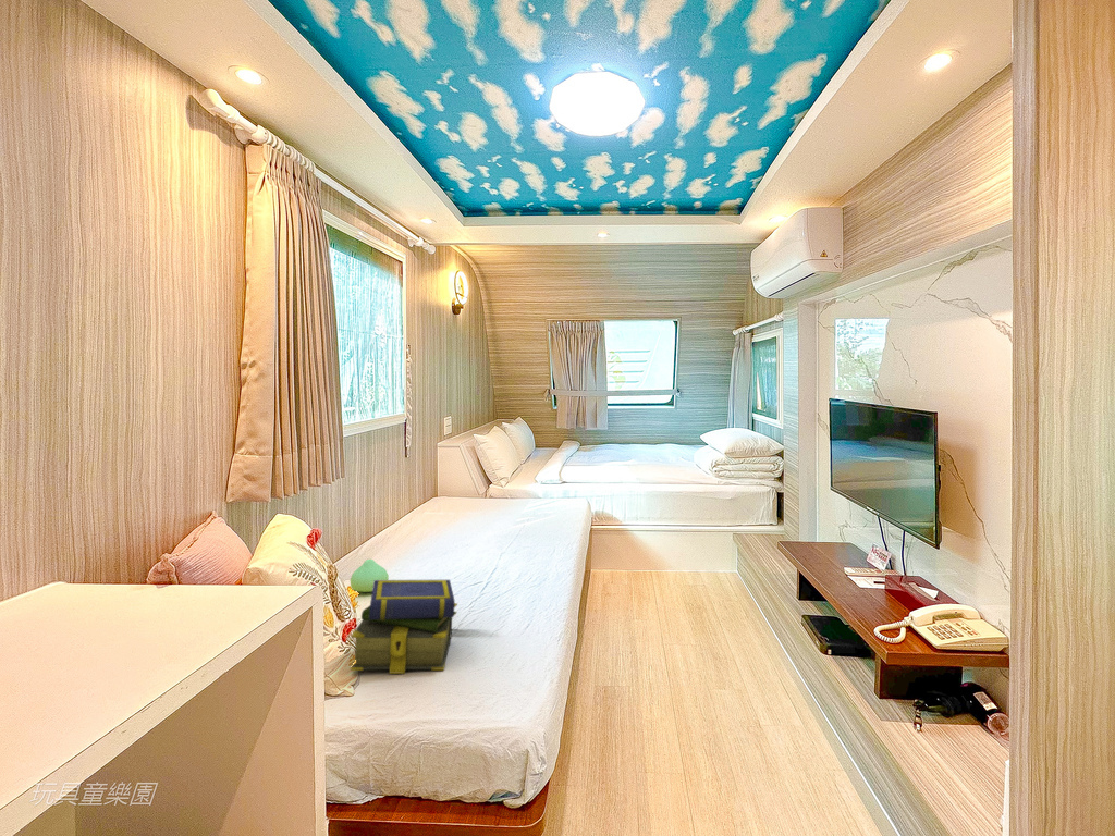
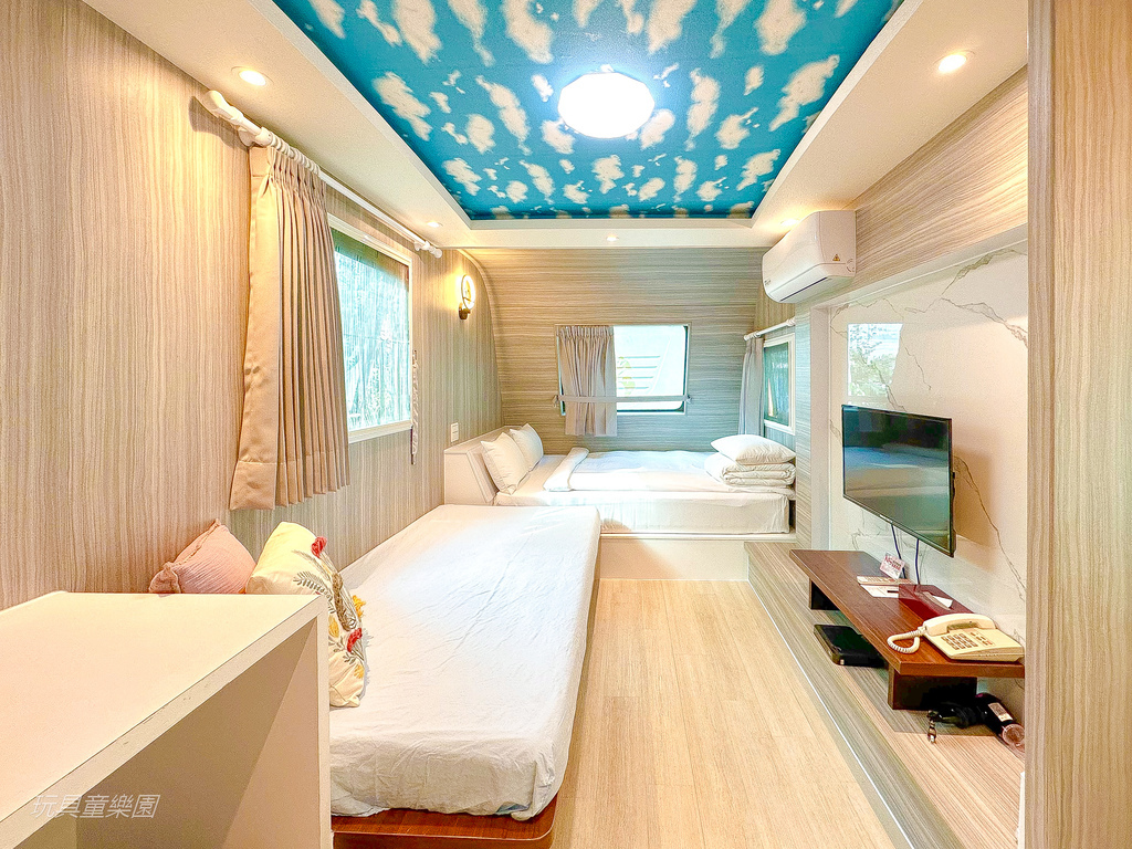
- plush toy [348,558,390,593]
- stack of books [350,579,458,675]
